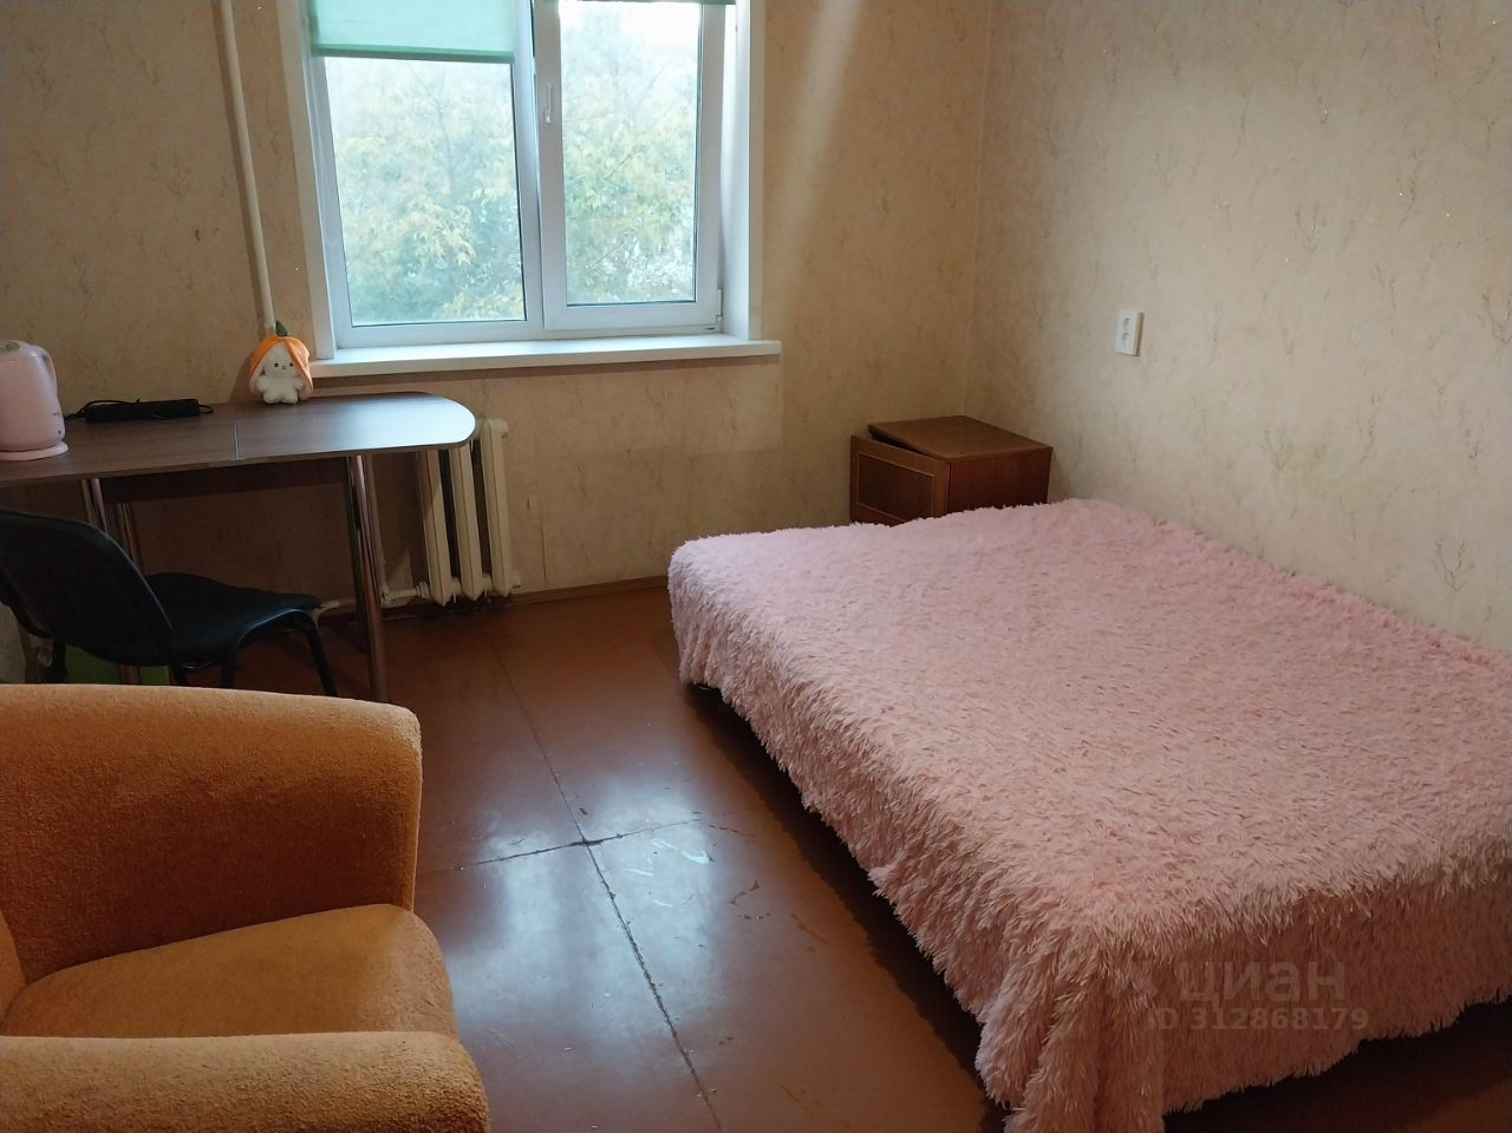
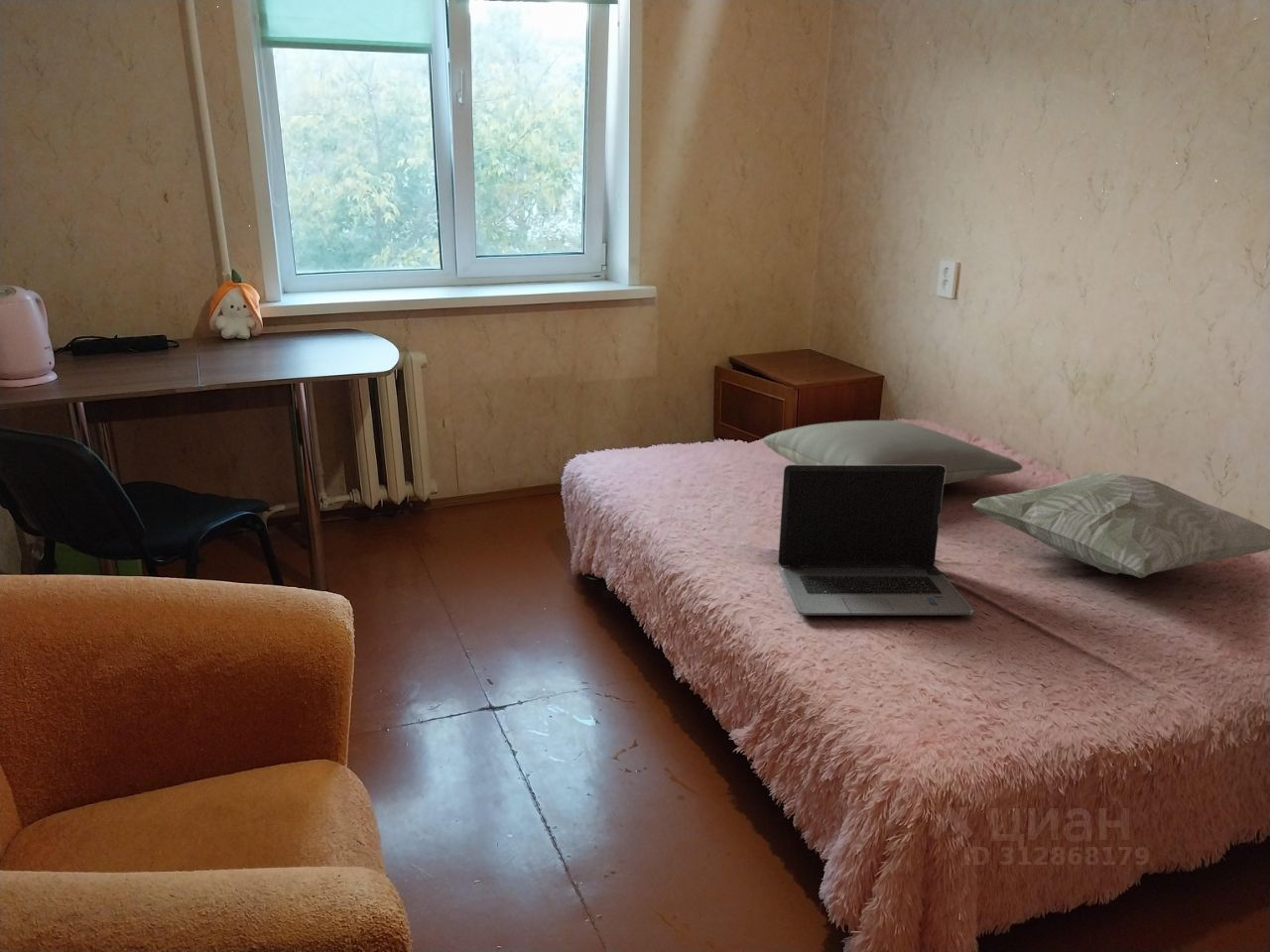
+ pillow [762,419,1023,486]
+ decorative pillow [971,471,1270,579]
+ laptop computer [777,464,975,616]
